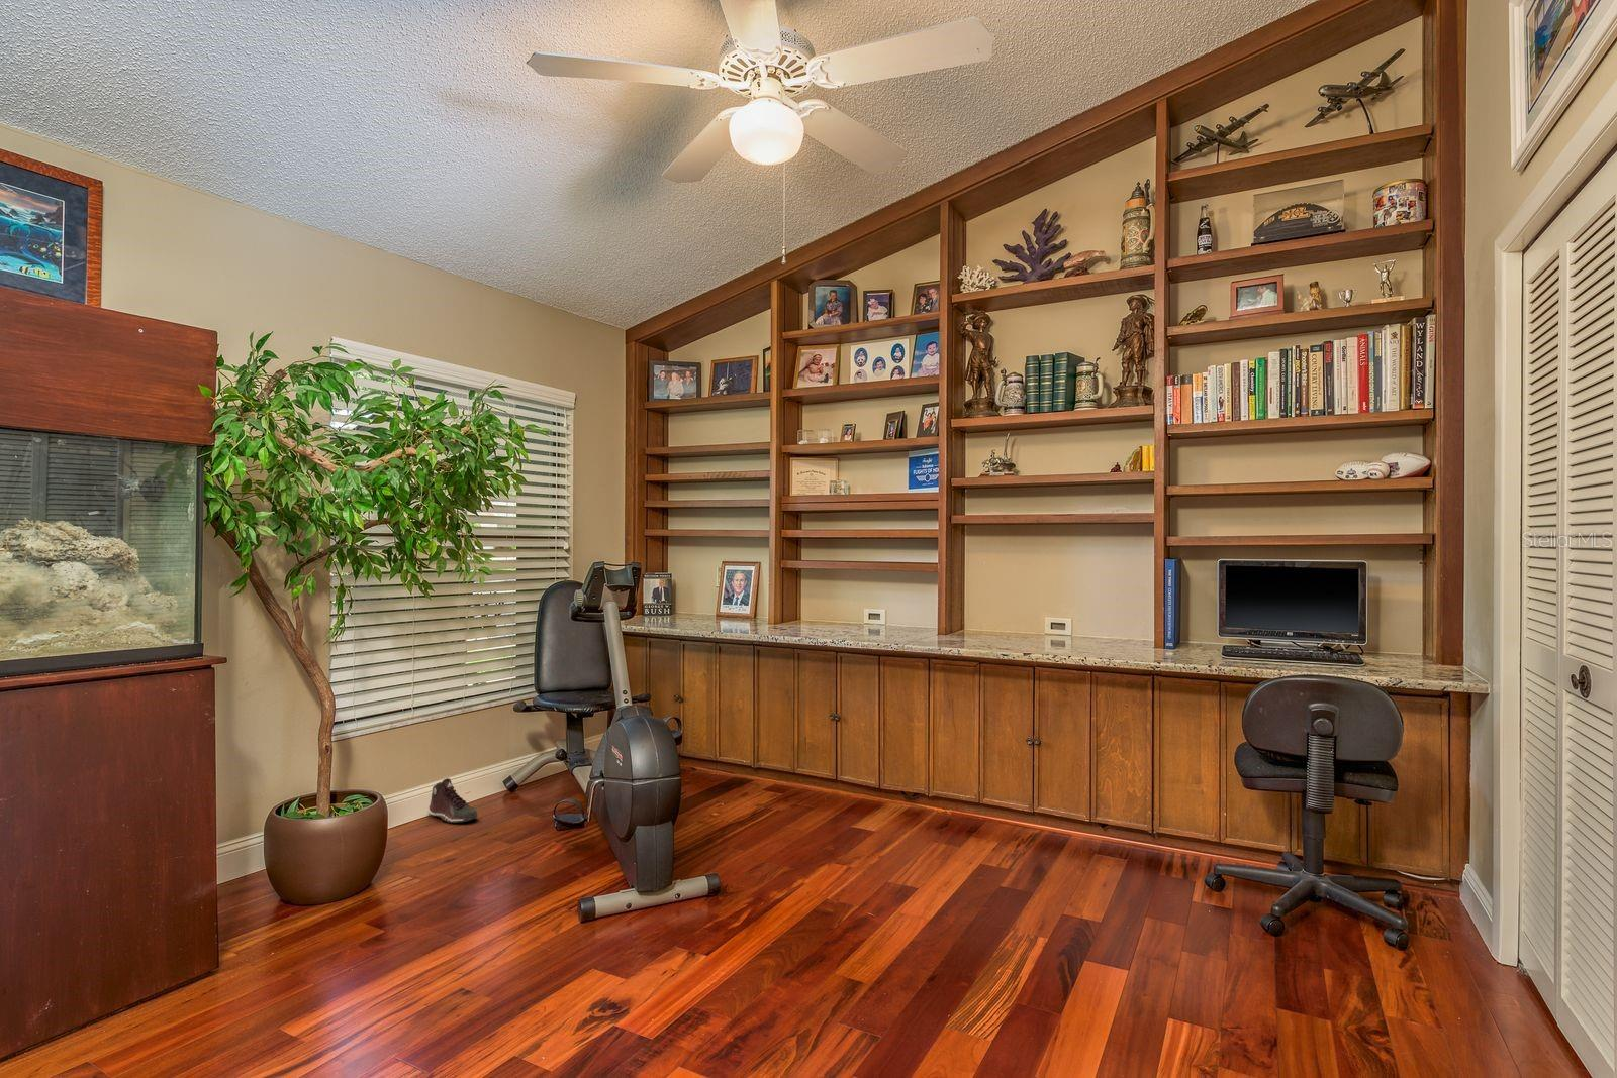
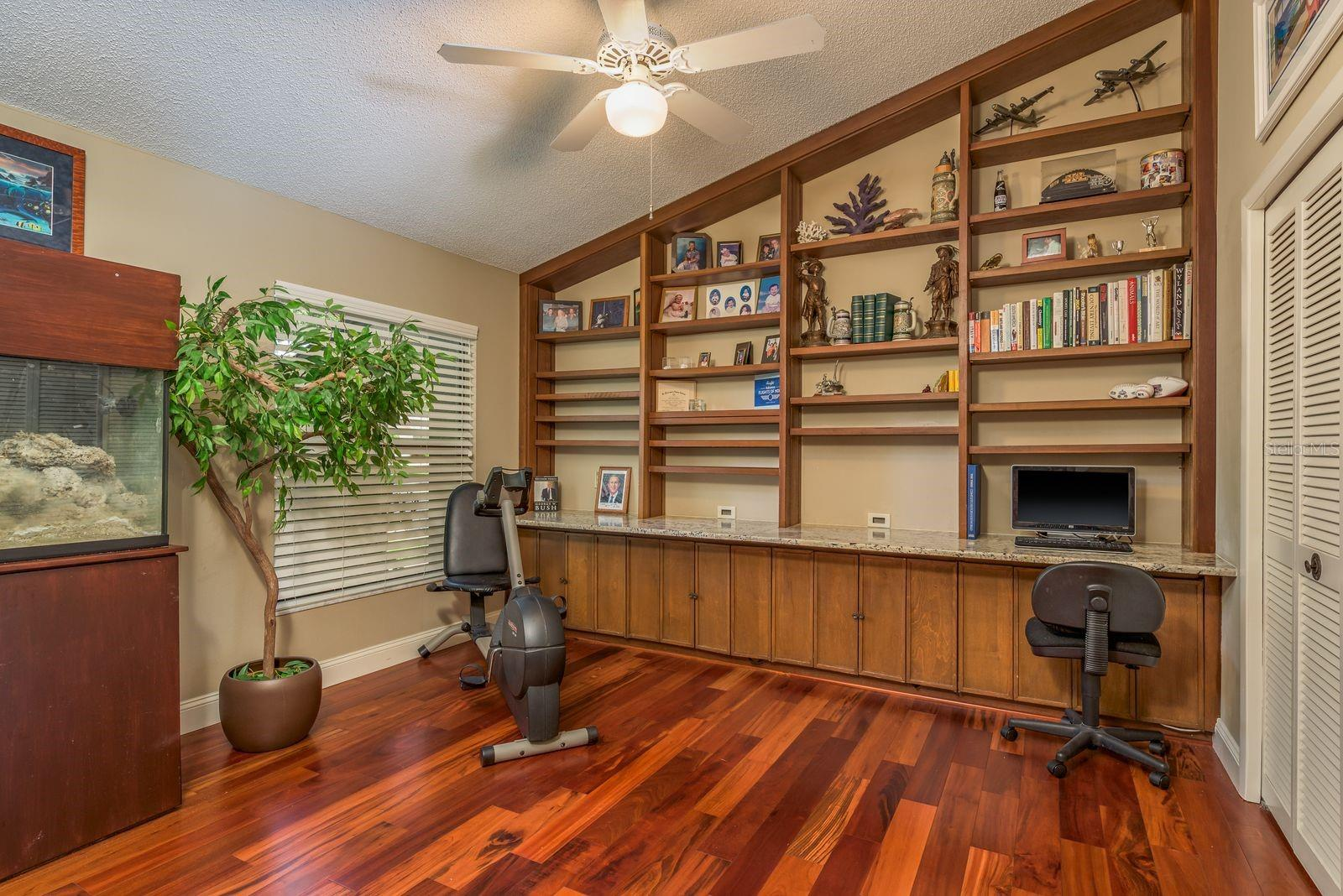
- sneaker [426,777,478,824]
